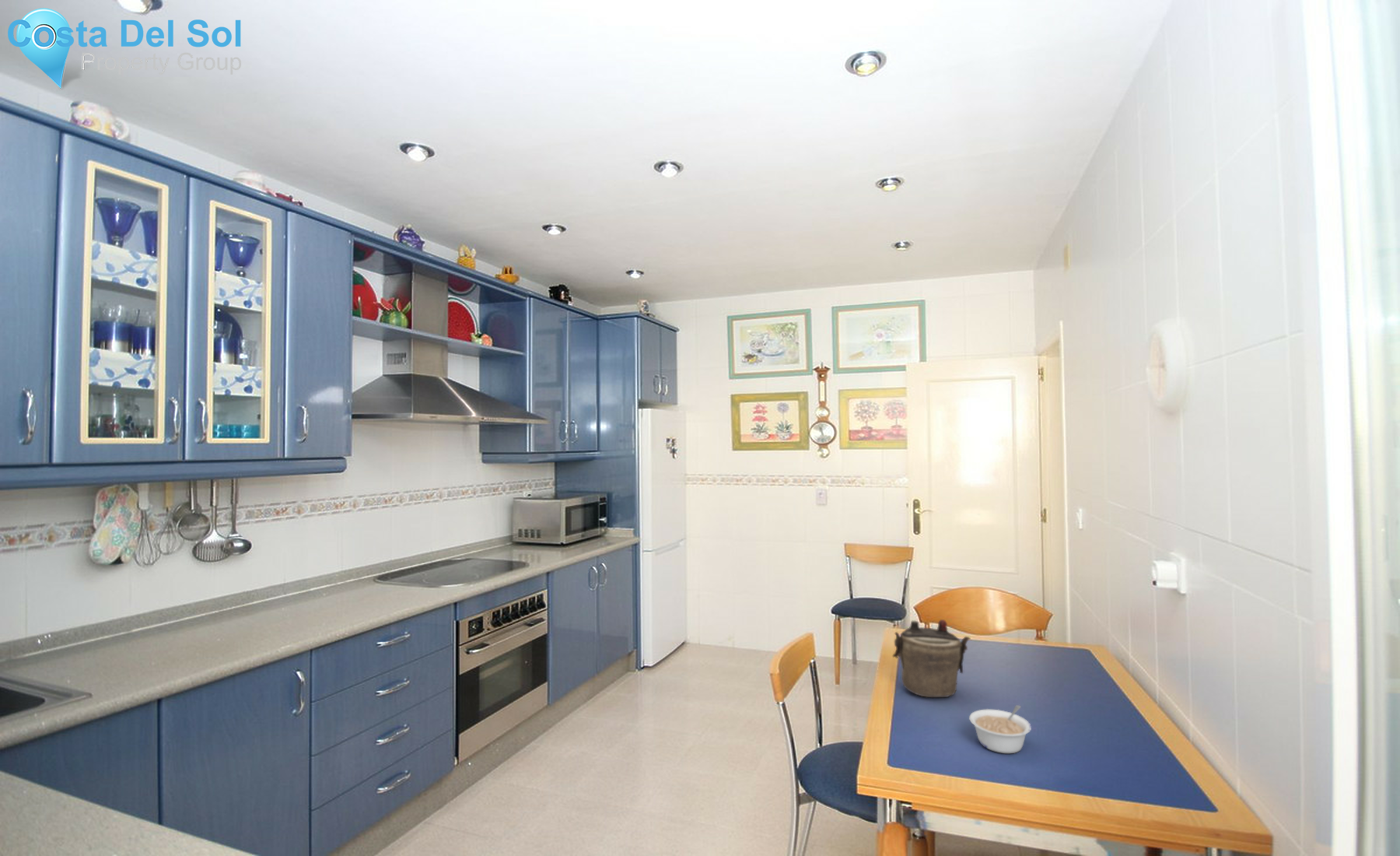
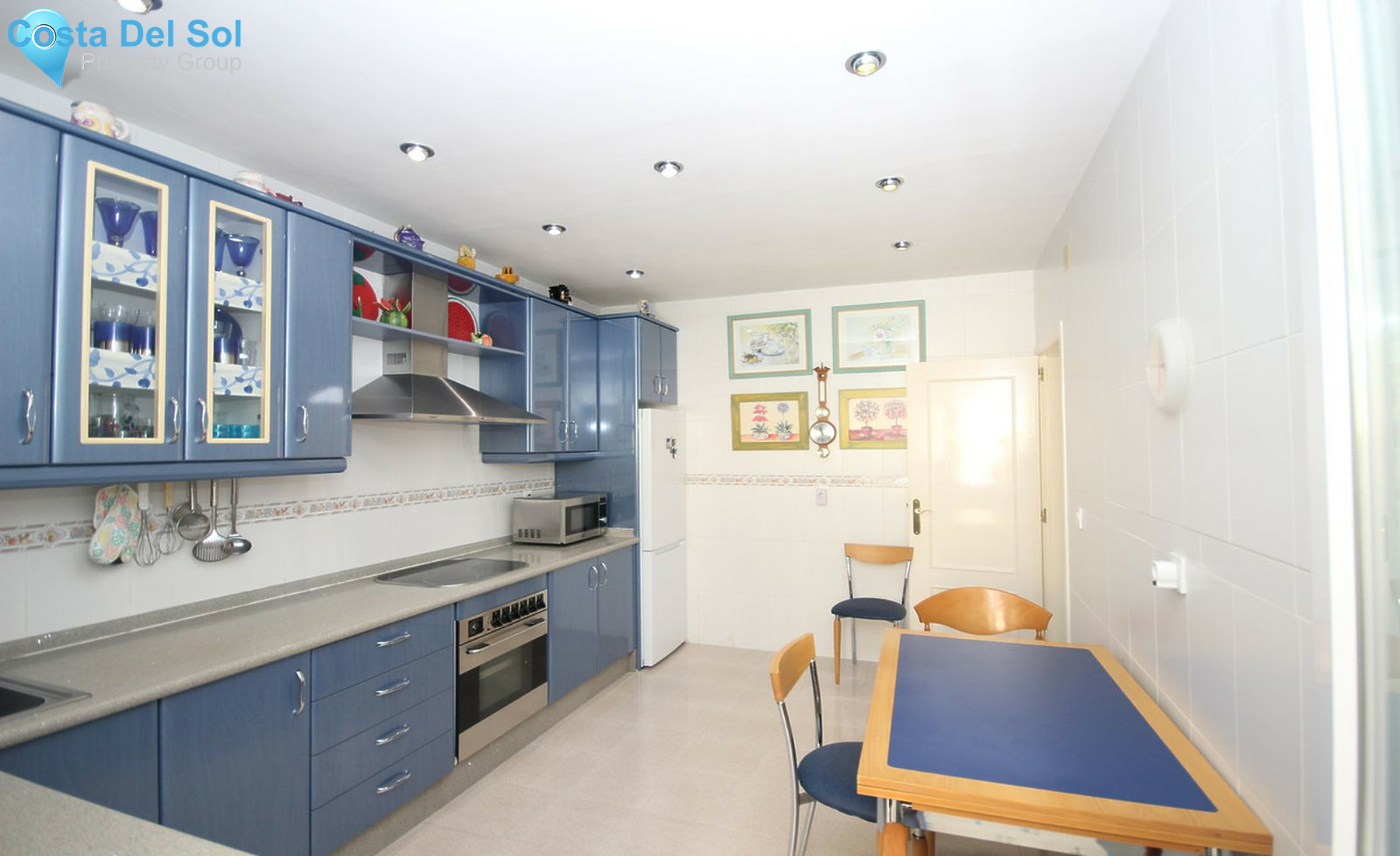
- legume [969,704,1032,754]
- teapot [892,619,971,698]
